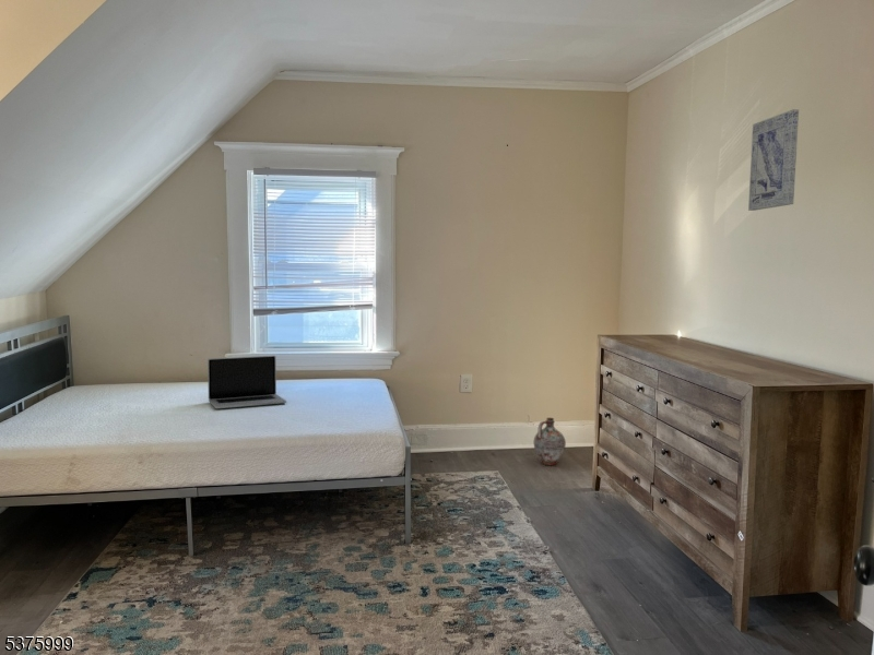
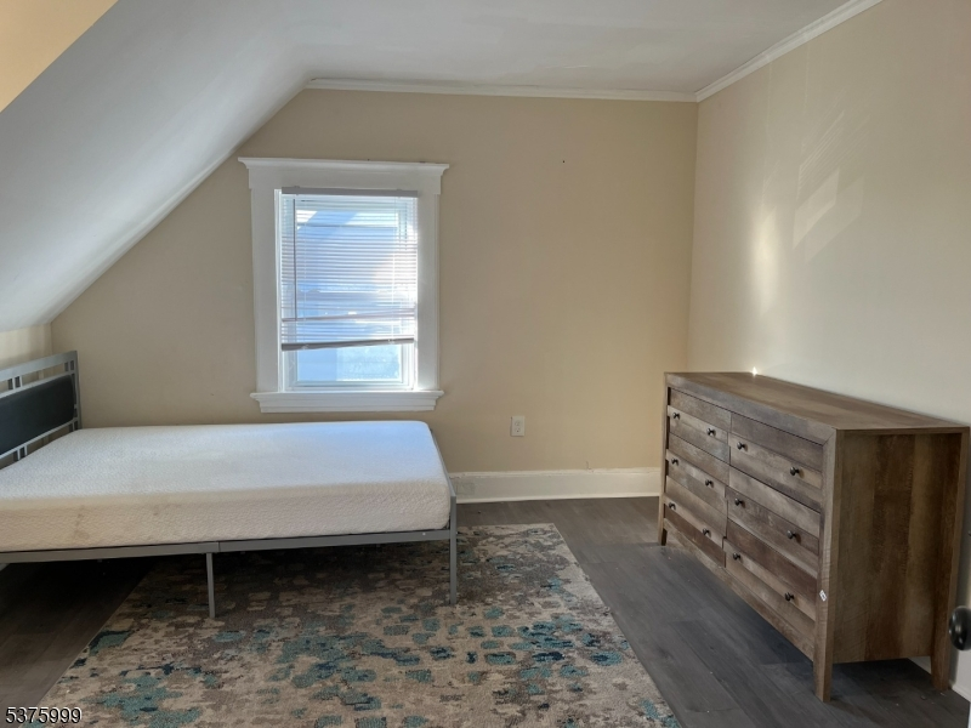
- ceramic jug [533,417,567,466]
- laptop [206,355,287,409]
- wall art [747,108,800,212]
